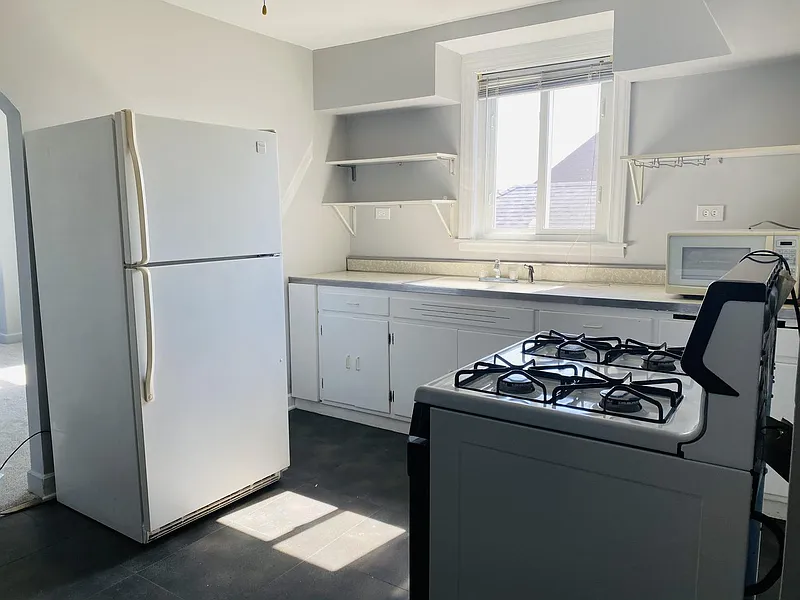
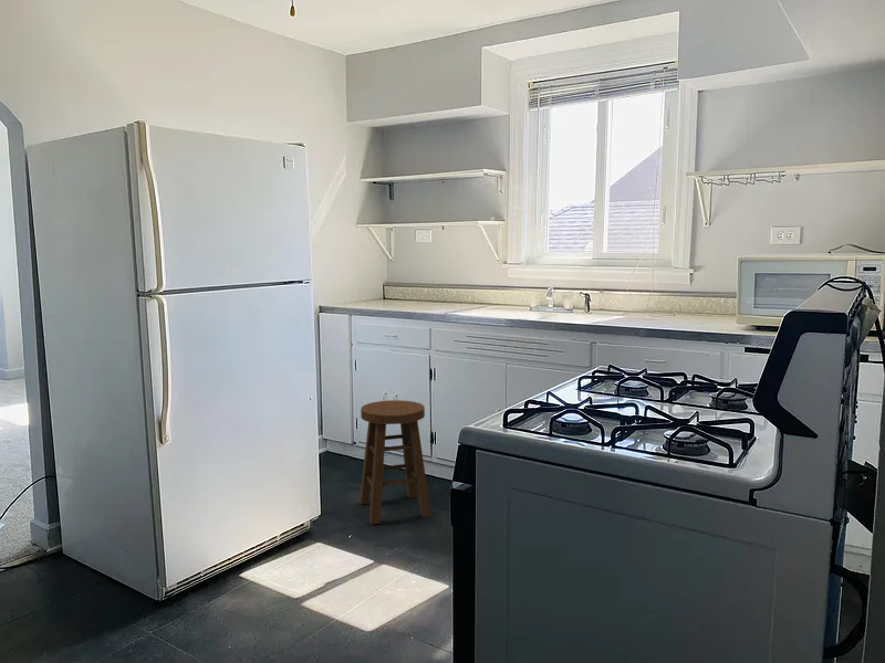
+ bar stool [358,399,433,525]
